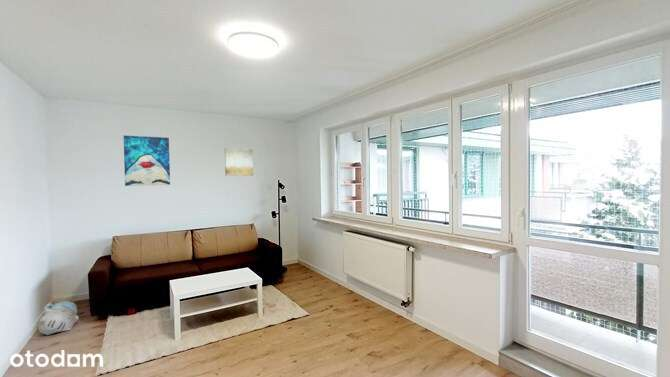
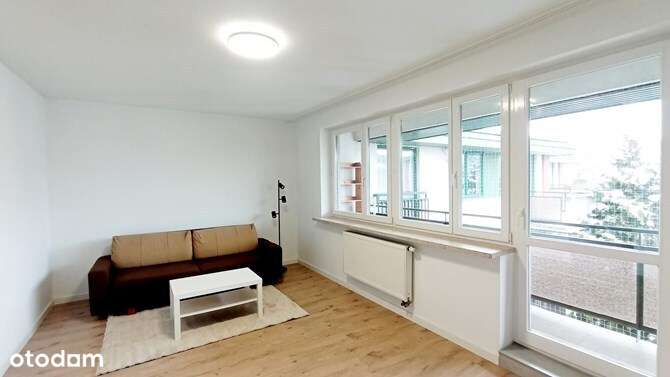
- plush toy [37,300,80,336]
- wall art [224,147,254,177]
- wall art [123,134,171,187]
